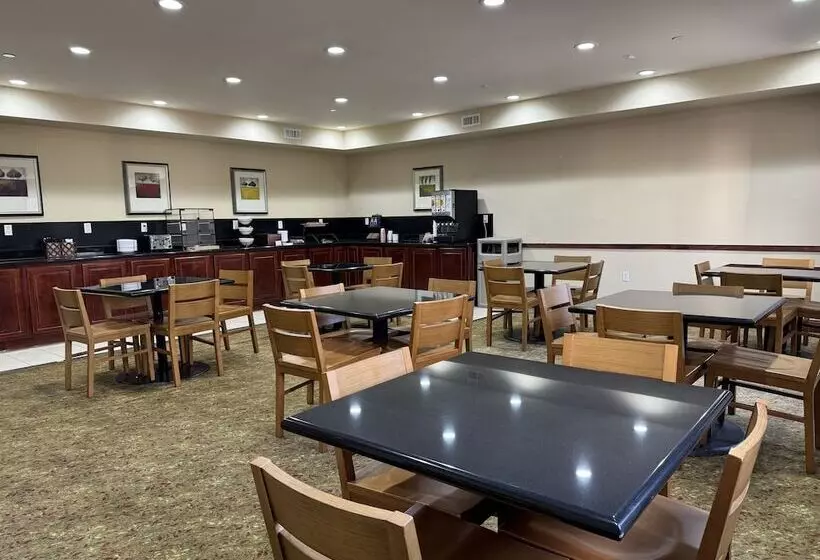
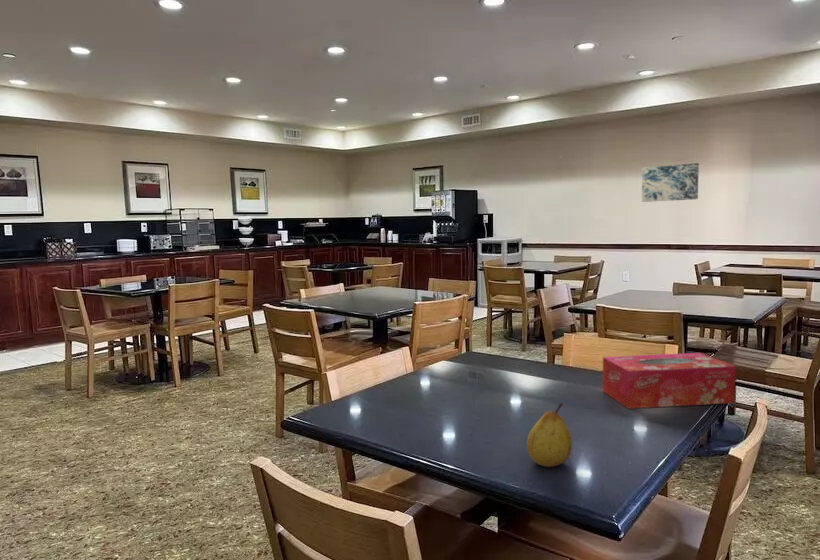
+ tissue box [602,352,736,410]
+ wall art [641,162,700,203]
+ fruit [526,402,573,468]
